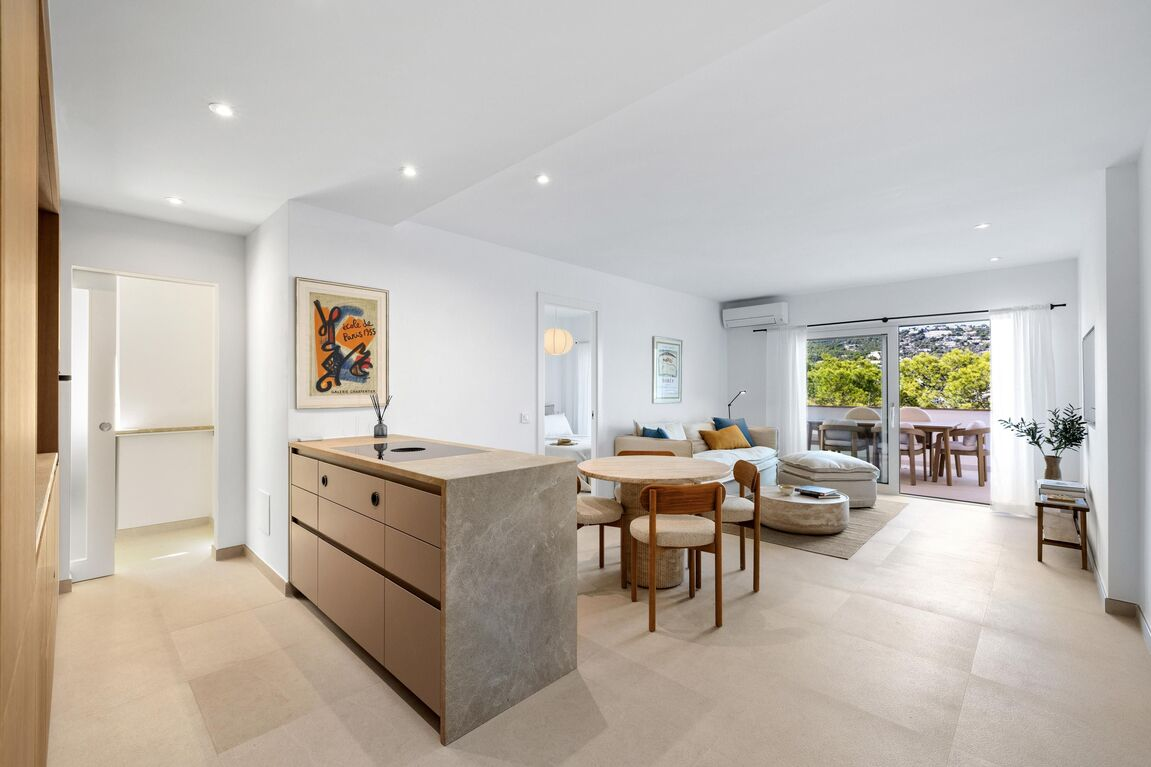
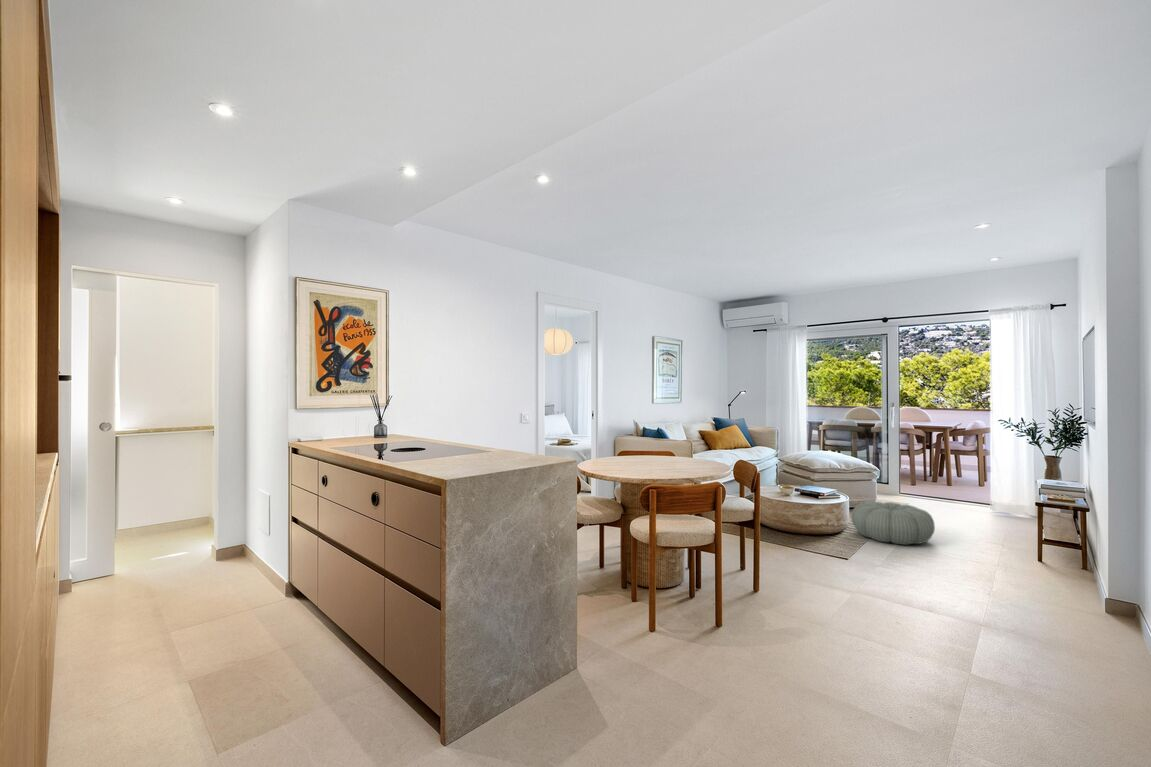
+ pouf [850,501,936,546]
